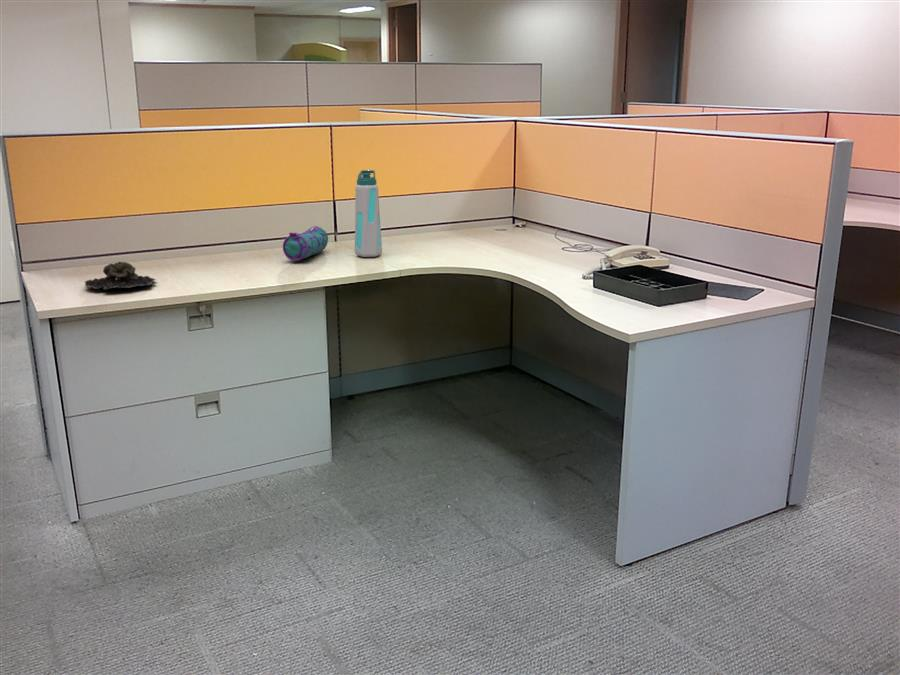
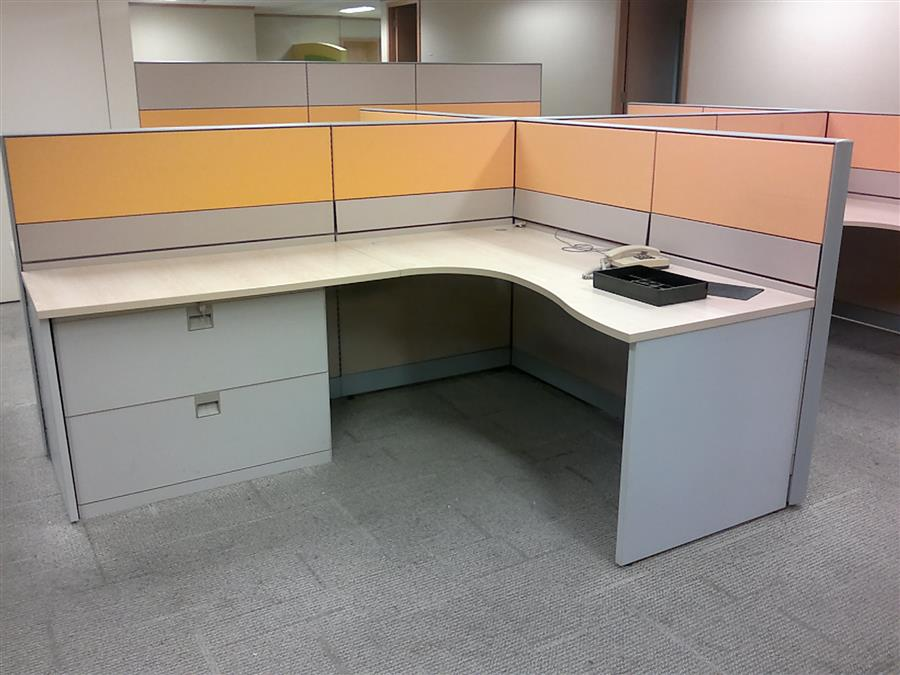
- pencil case [282,225,329,262]
- water bottle [354,169,383,258]
- succulent plant [84,261,157,290]
